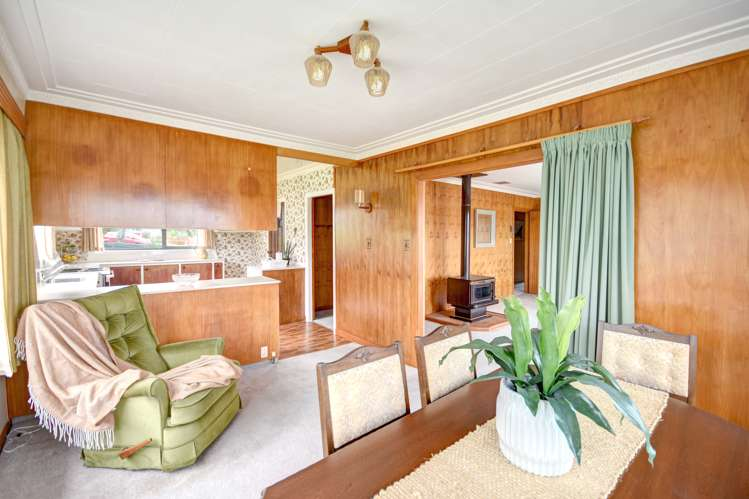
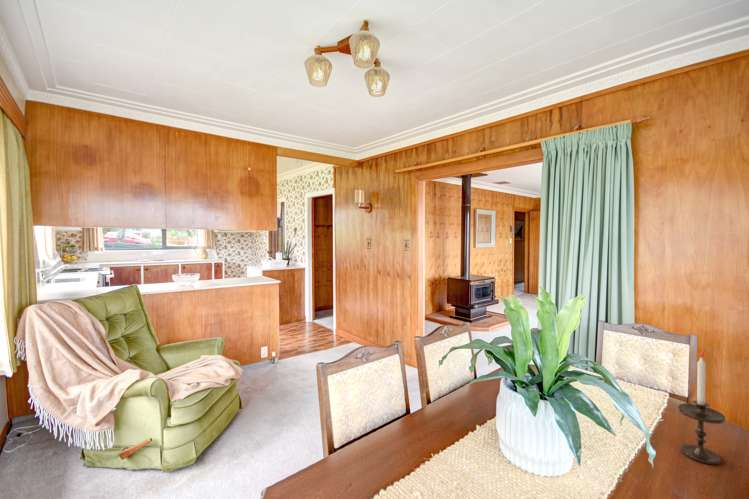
+ candlestick [677,347,726,466]
